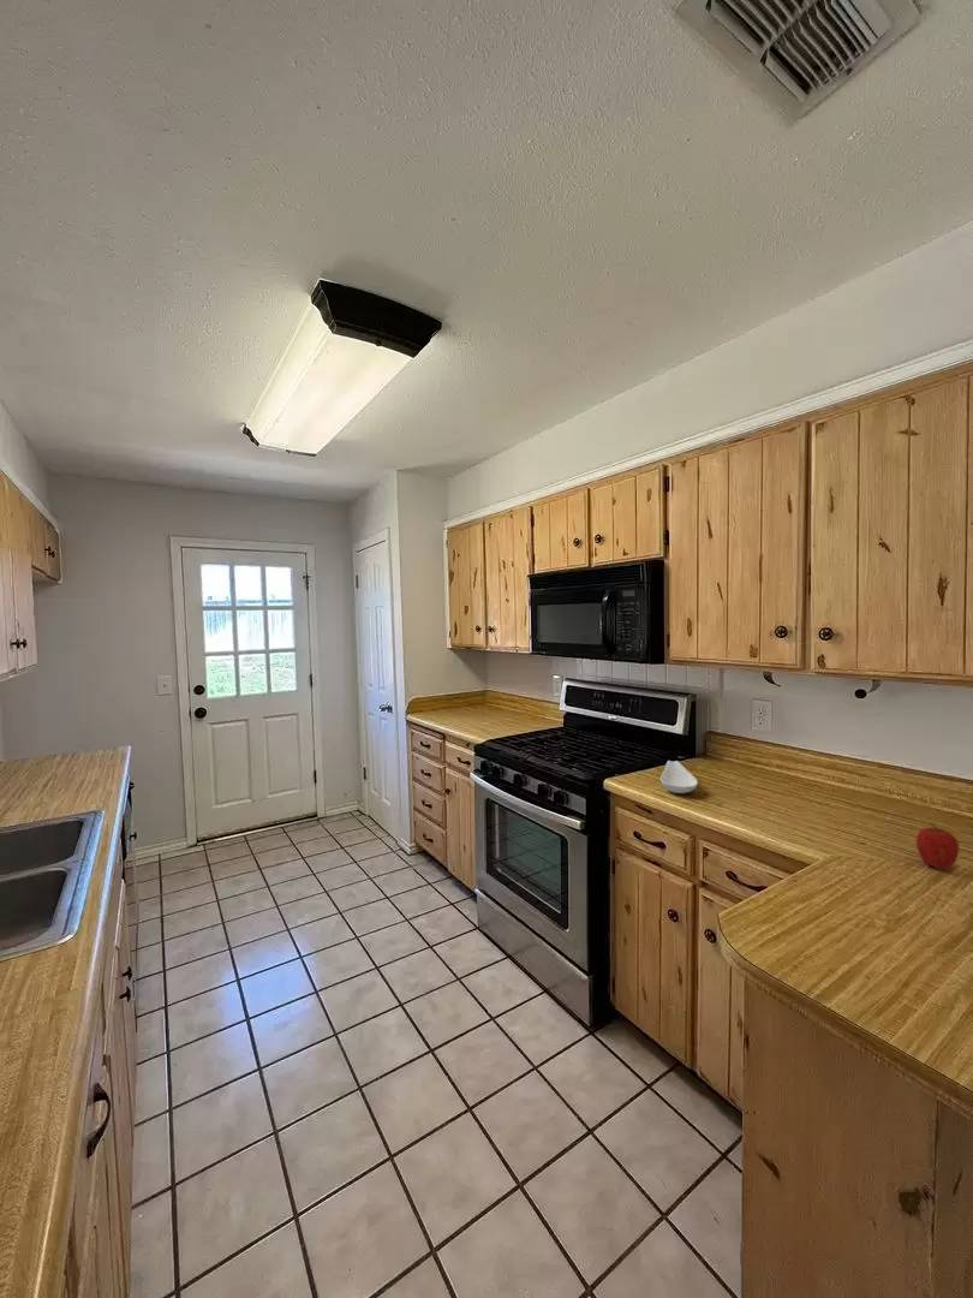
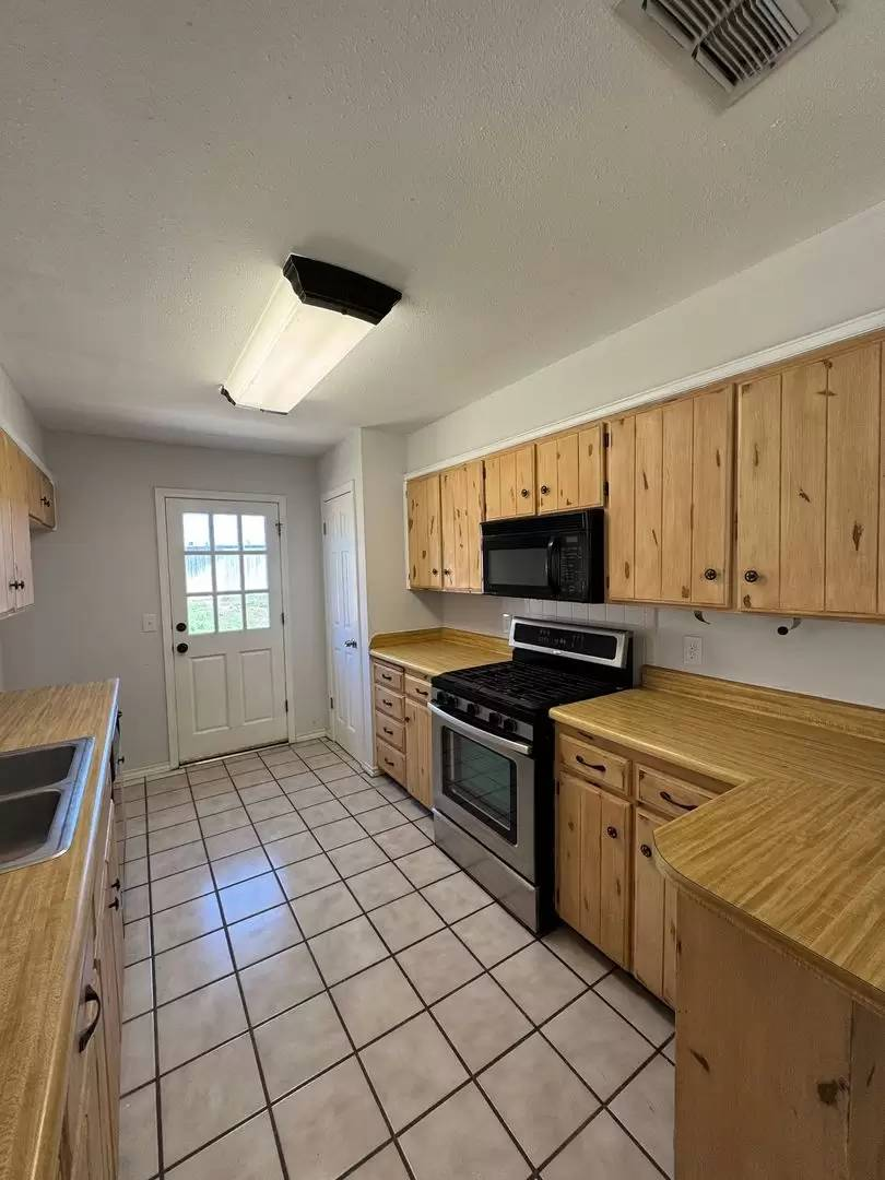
- spoon rest [659,760,699,794]
- fruit [915,821,960,870]
